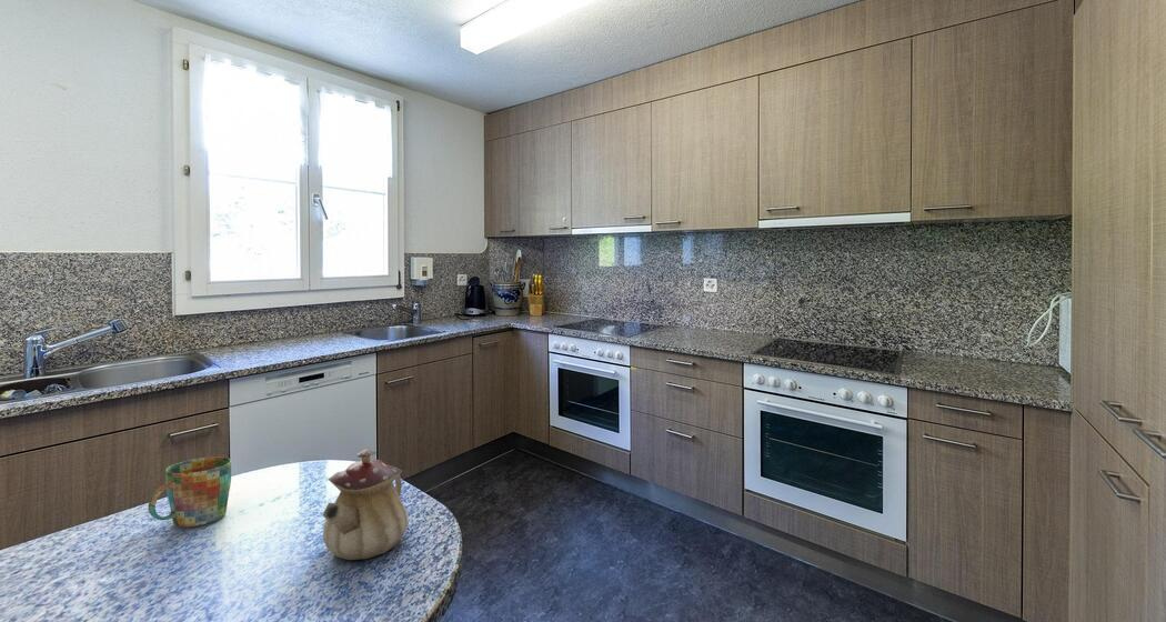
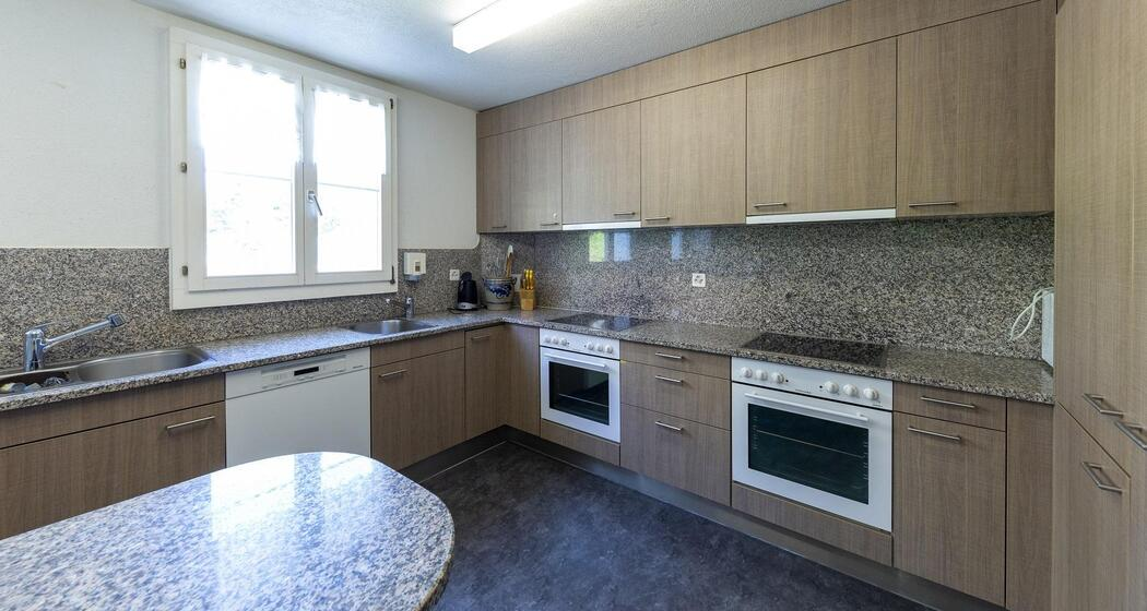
- mug [148,457,232,528]
- teapot [322,448,410,561]
